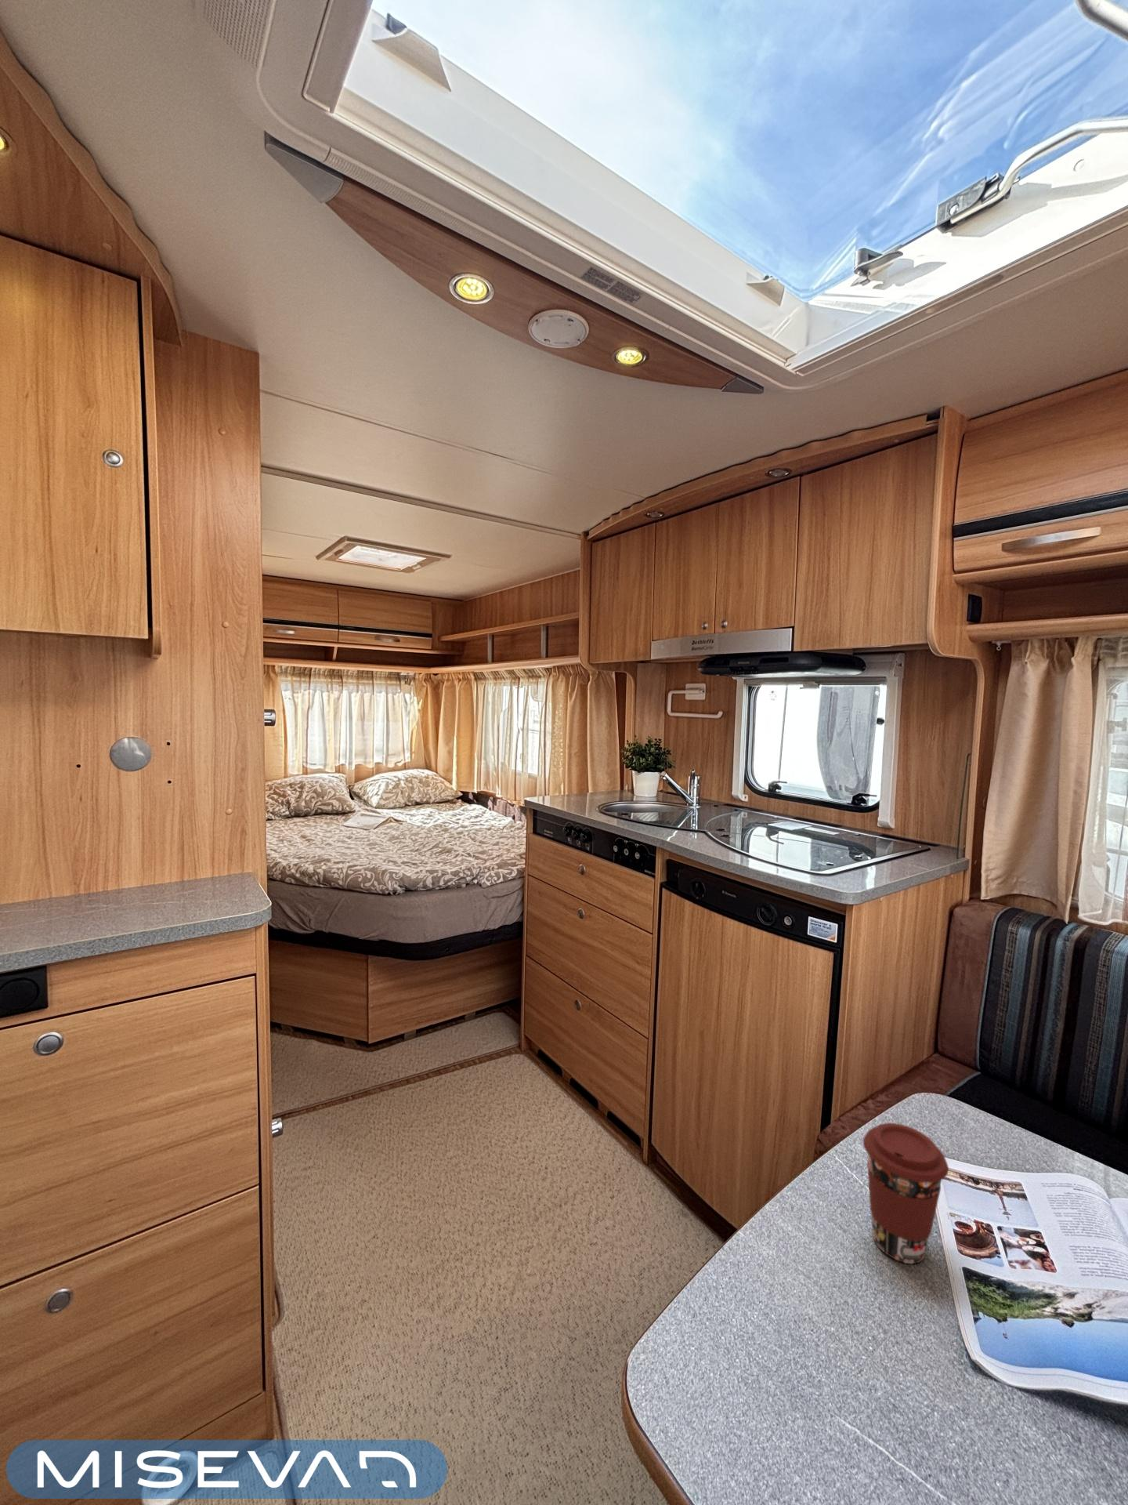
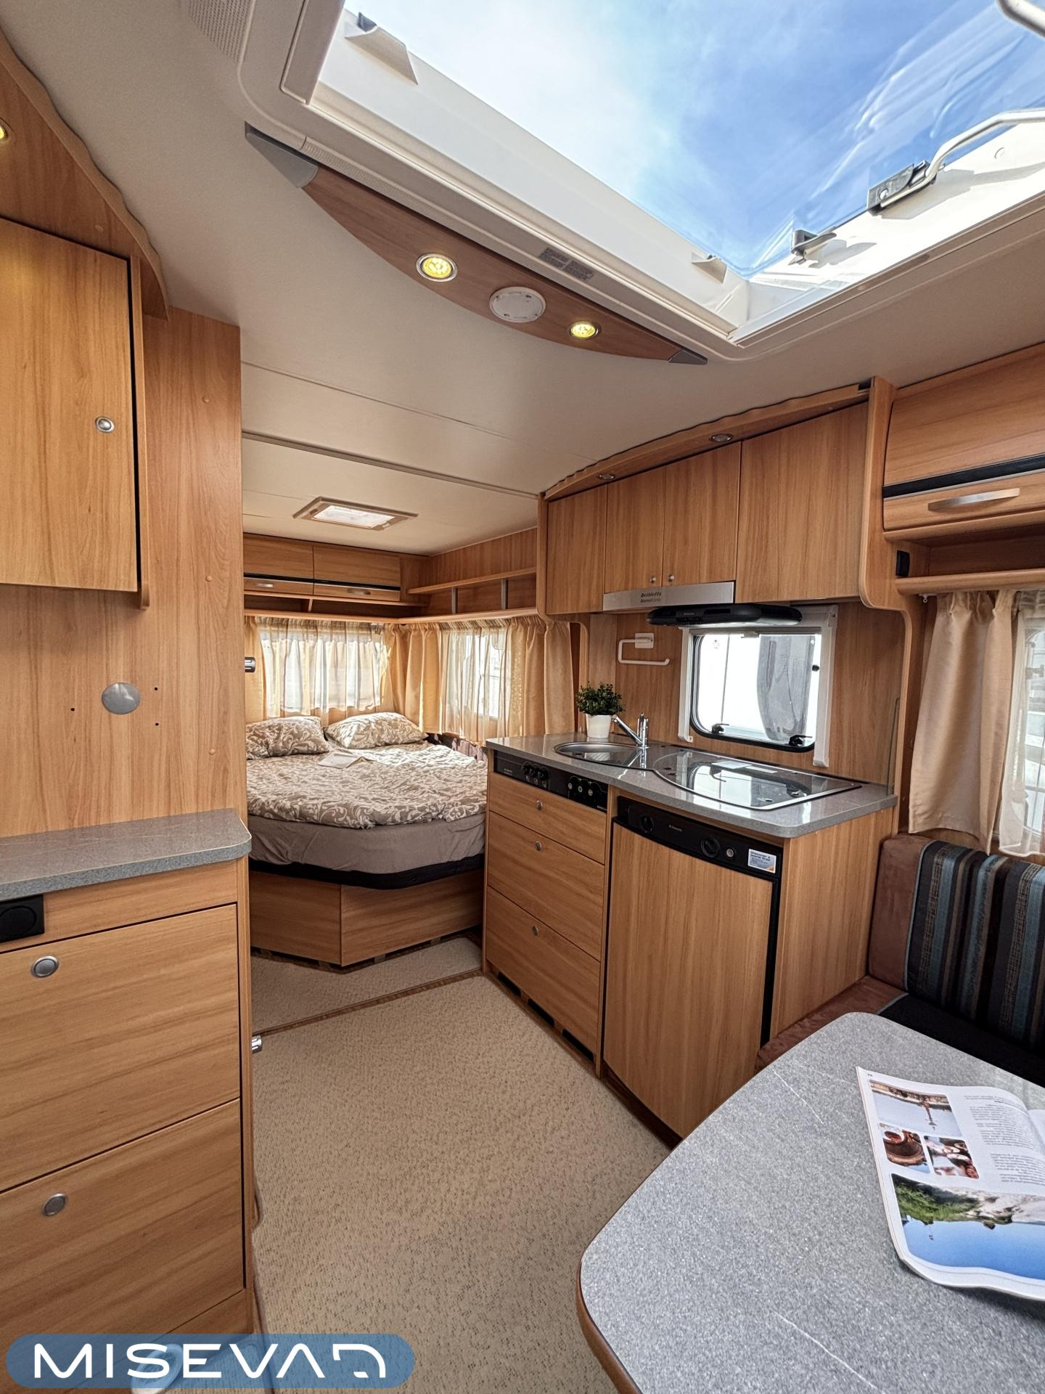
- coffee cup [863,1122,949,1264]
